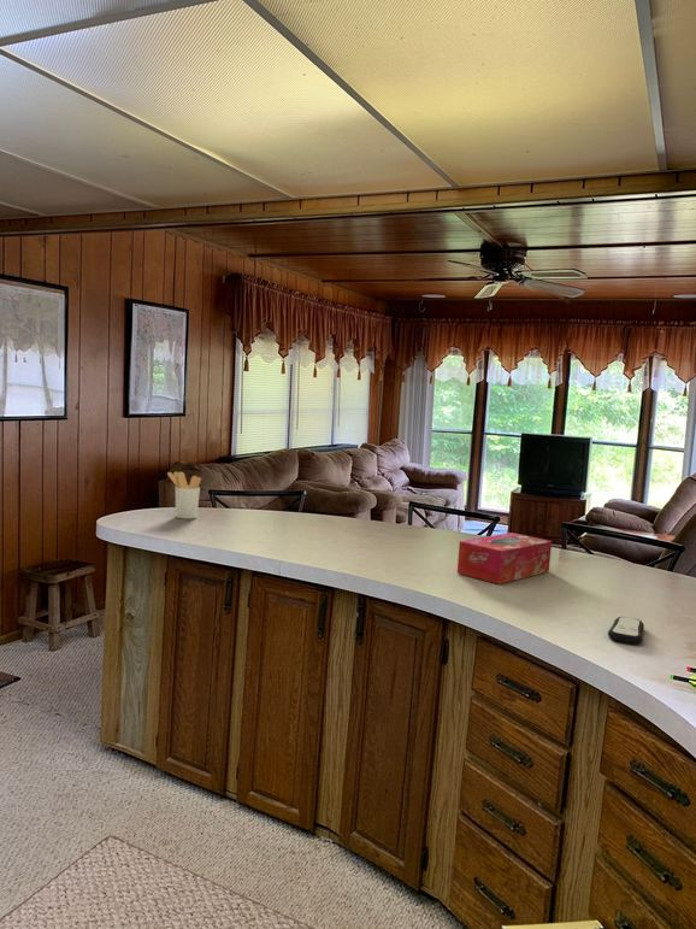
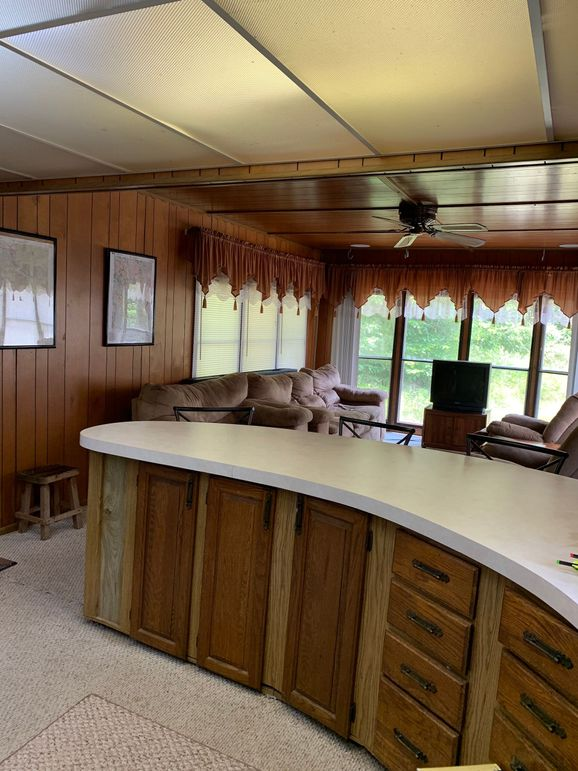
- utensil holder [166,471,202,521]
- tissue box [456,531,553,586]
- remote control [607,616,645,645]
